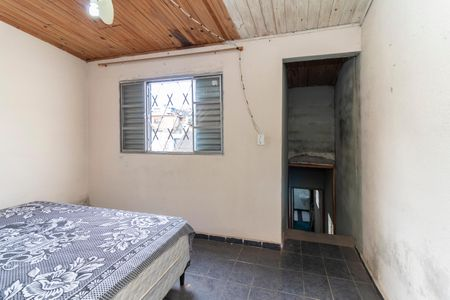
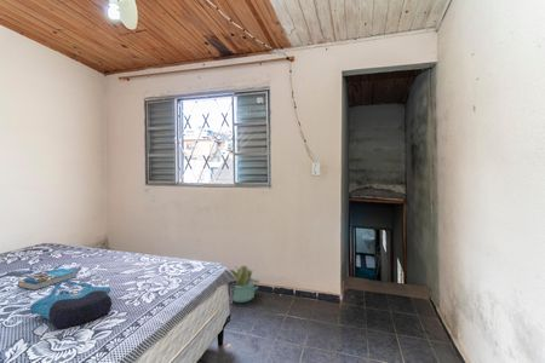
+ tote bag [29,280,113,329]
+ decorative plant [229,264,260,304]
+ book [17,267,78,292]
